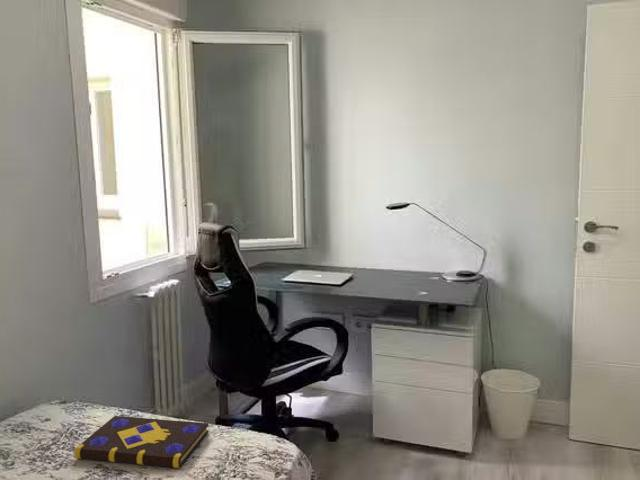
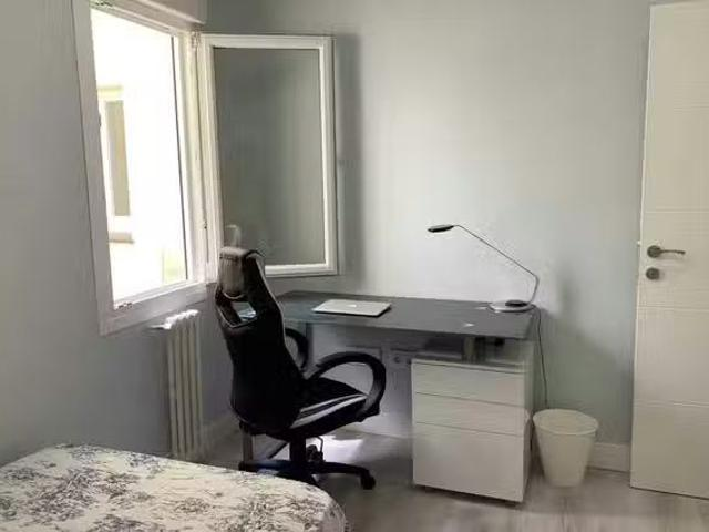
- book [73,415,210,469]
